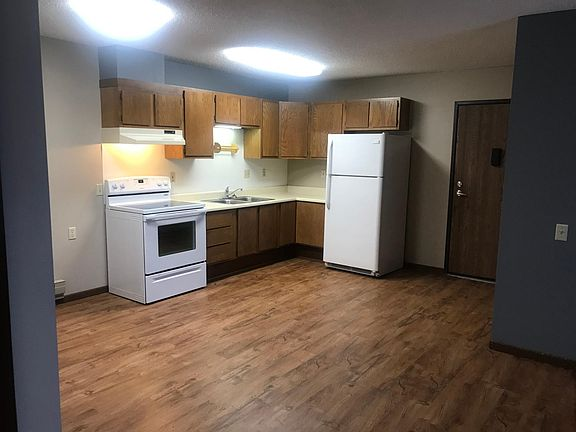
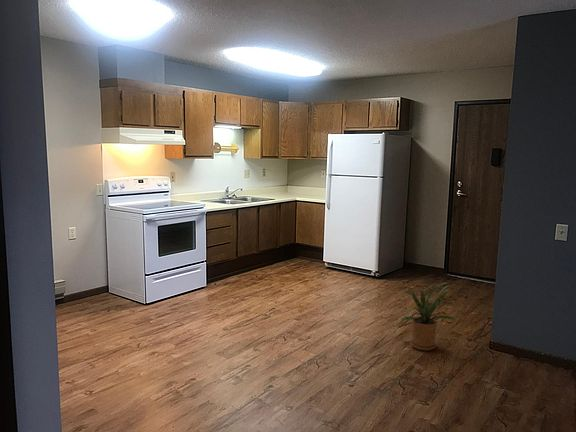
+ house plant [392,281,458,351]
